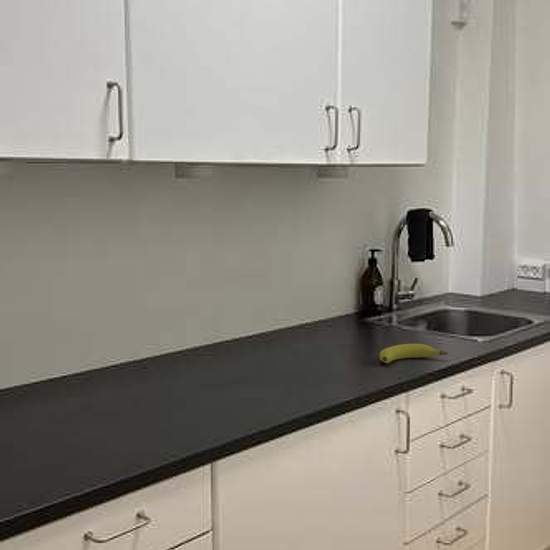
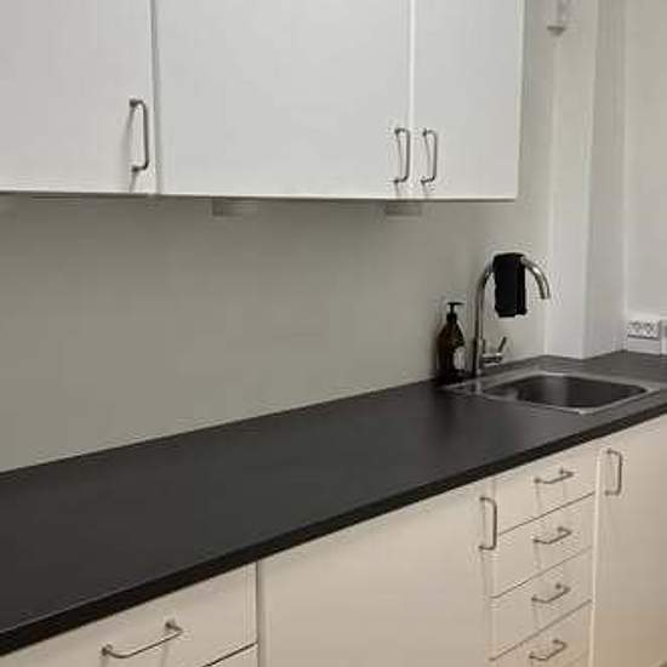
- fruit [379,343,449,364]
